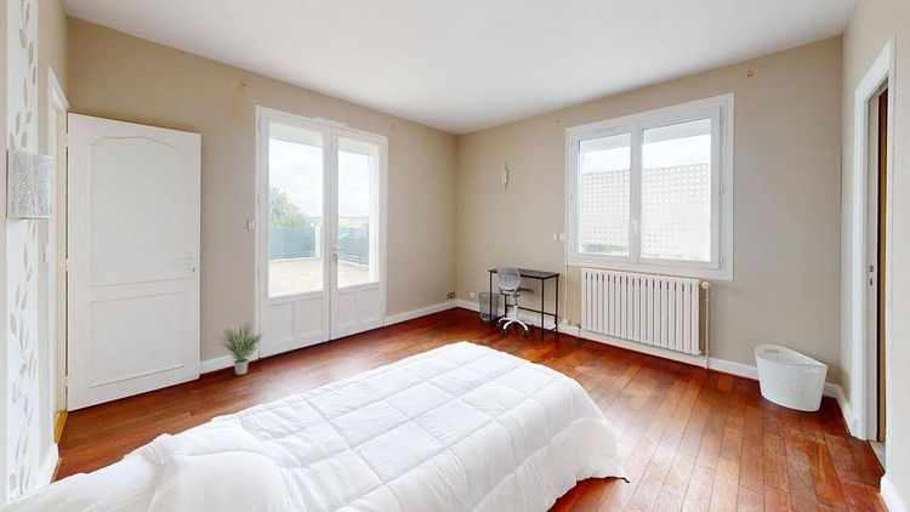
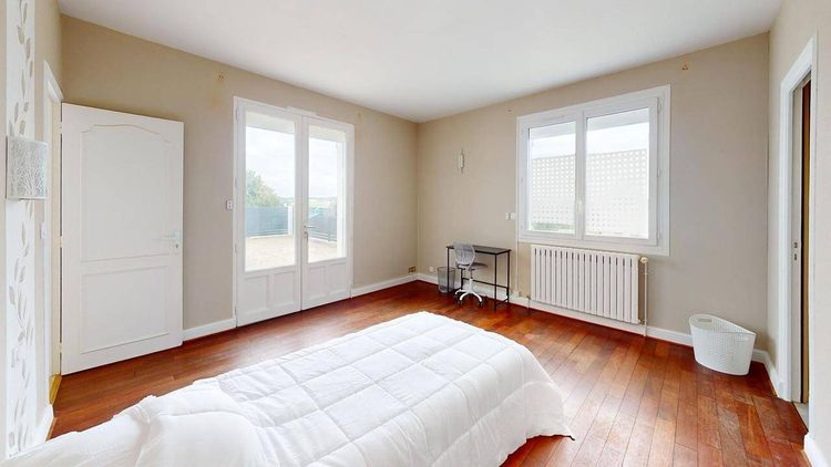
- potted plant [214,322,265,376]
